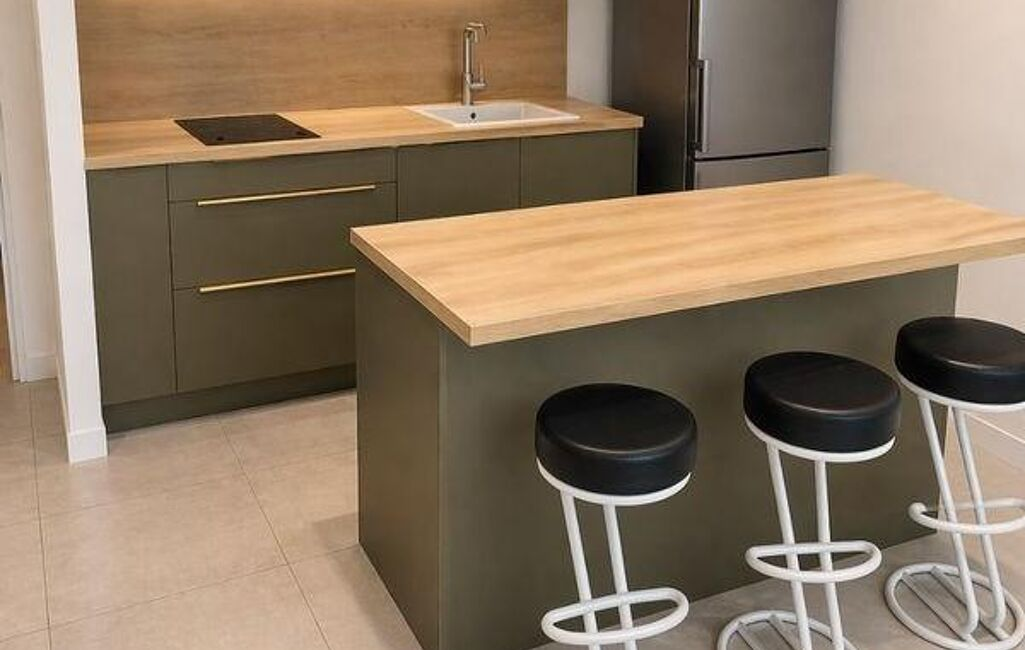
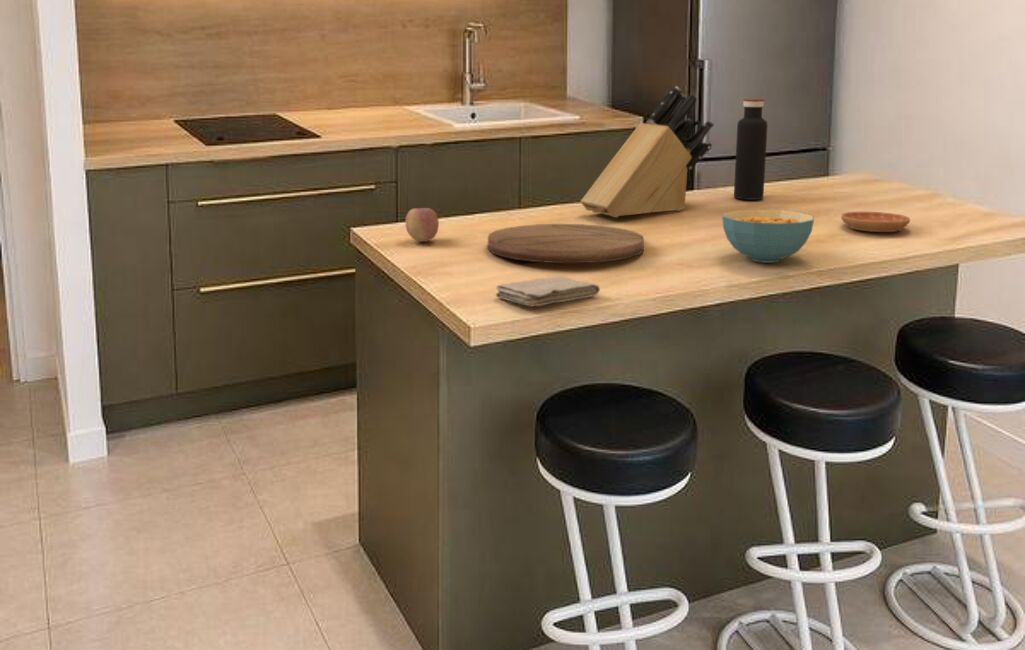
+ knife block [580,85,715,218]
+ cutting board [487,223,645,264]
+ saucer [840,211,911,233]
+ washcloth [495,275,601,307]
+ water bottle [733,98,768,201]
+ cereal bowl [721,208,815,264]
+ fruit [405,207,440,243]
